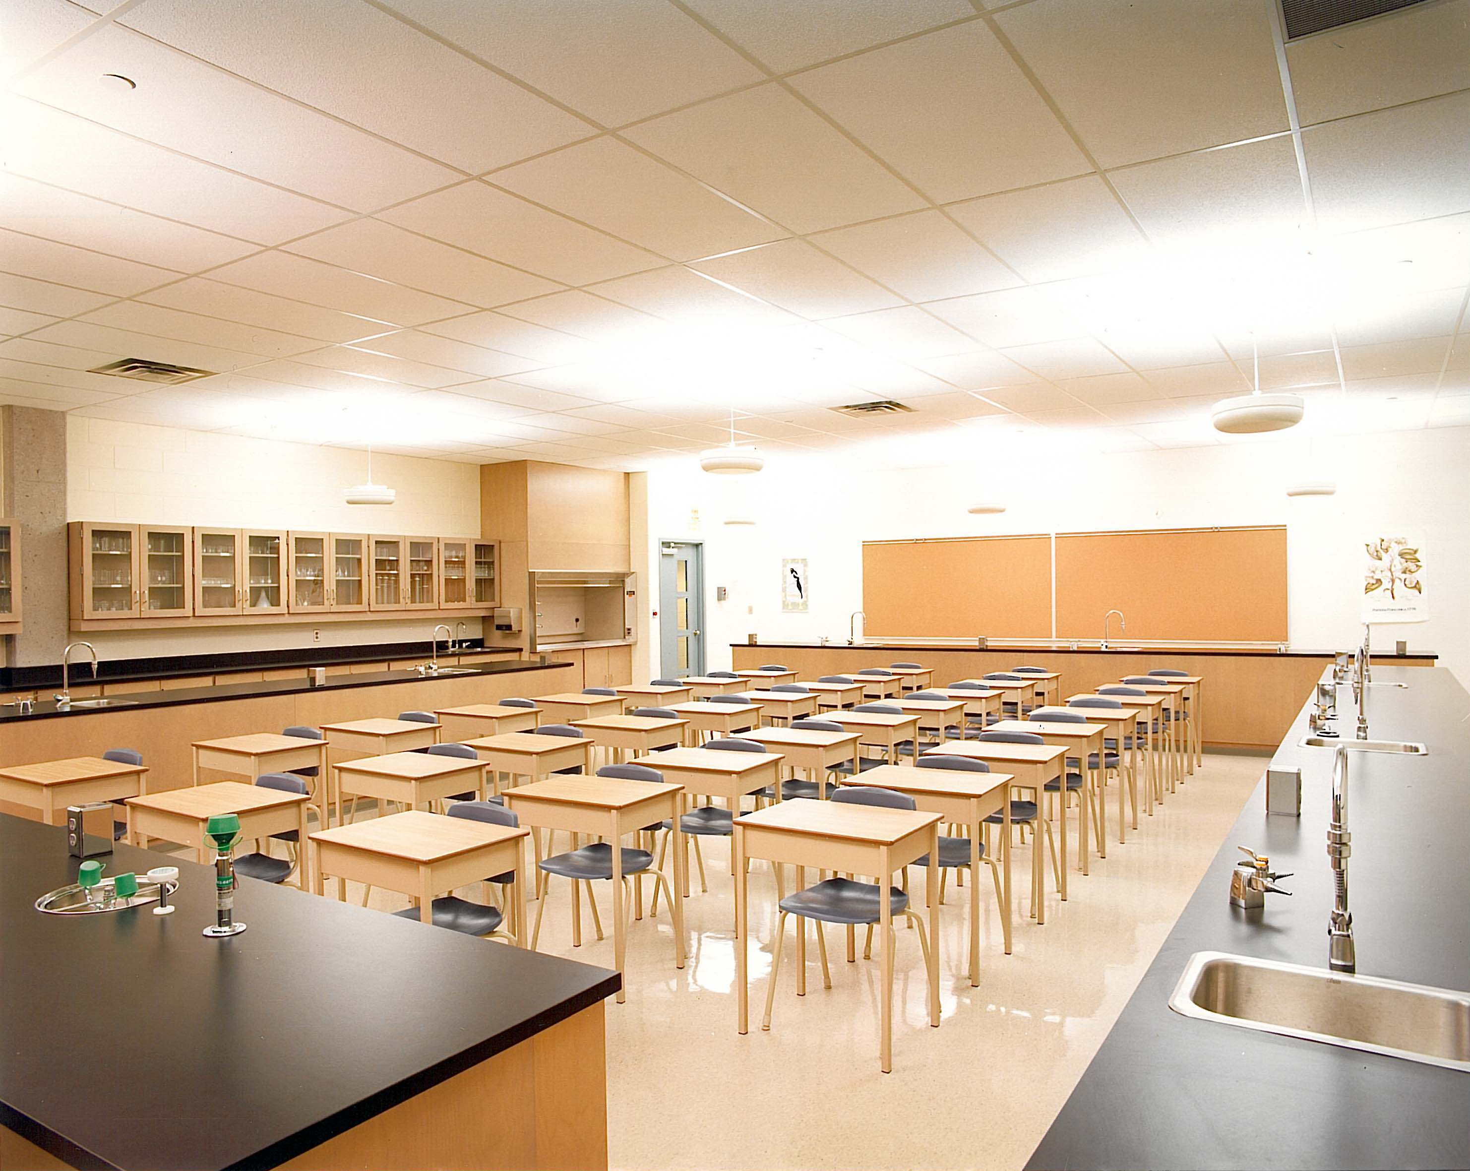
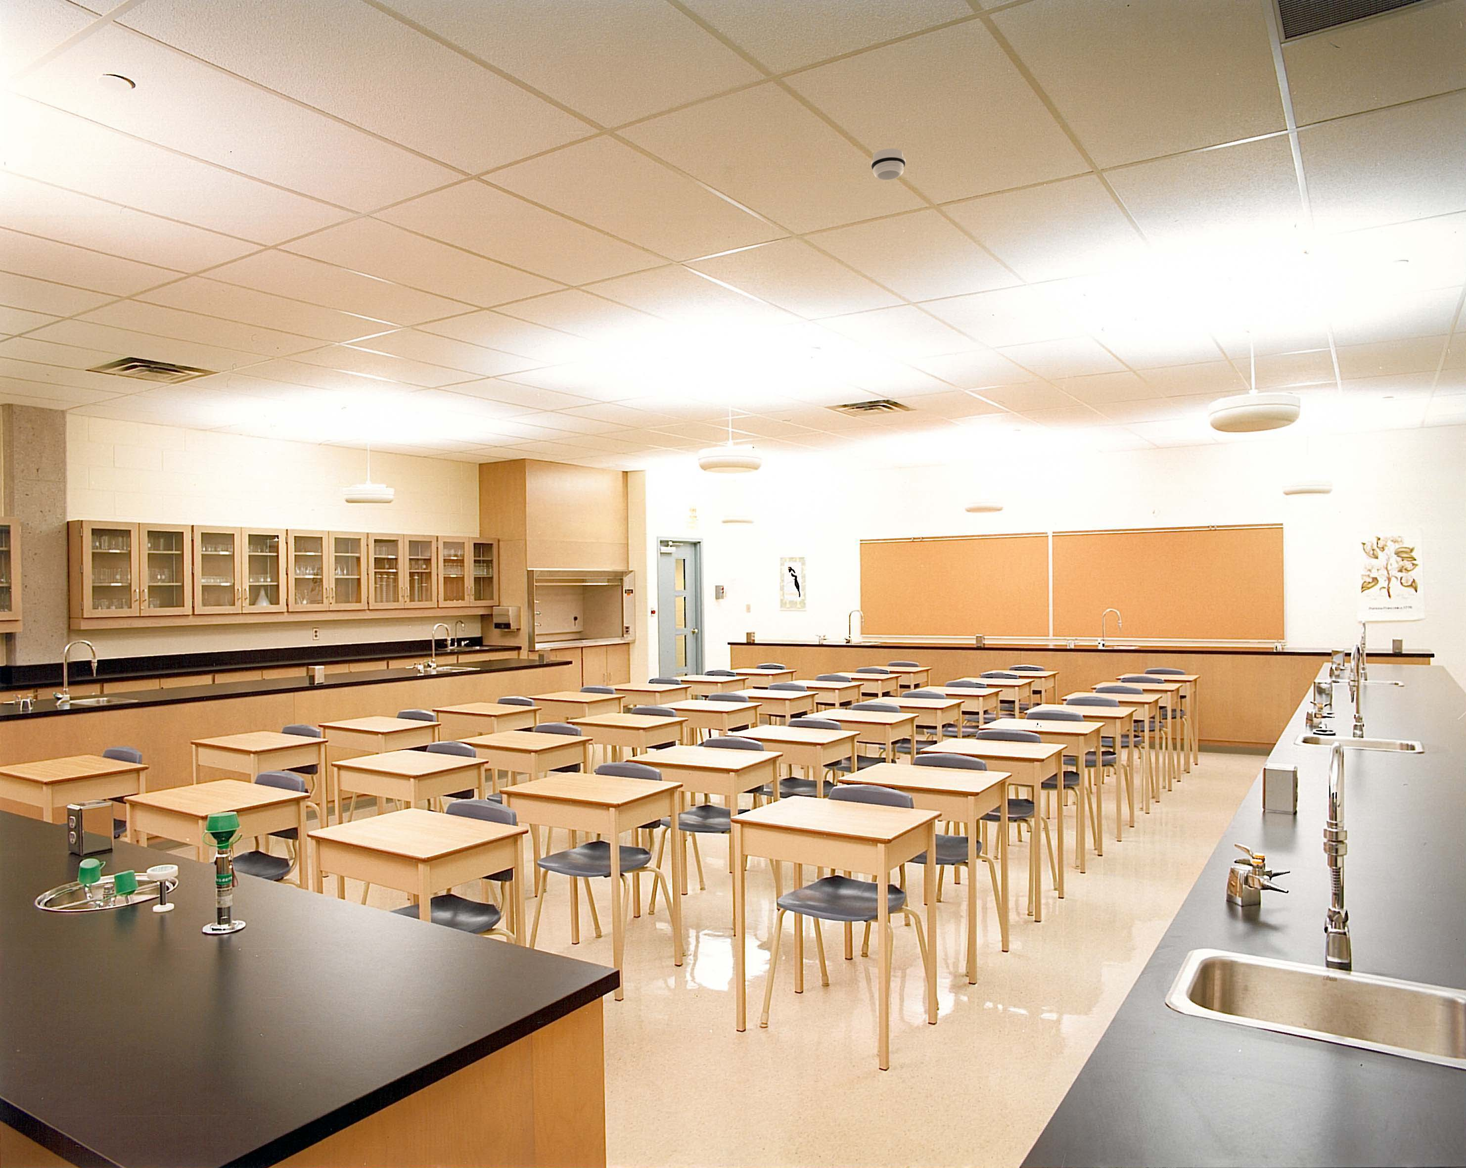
+ smoke detector [870,148,906,181]
